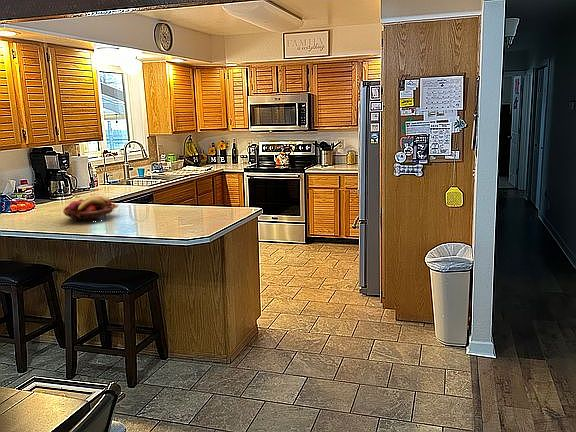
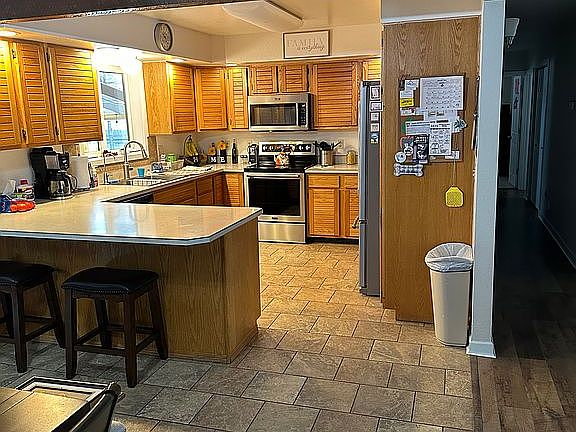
- fruit basket [62,195,119,222]
